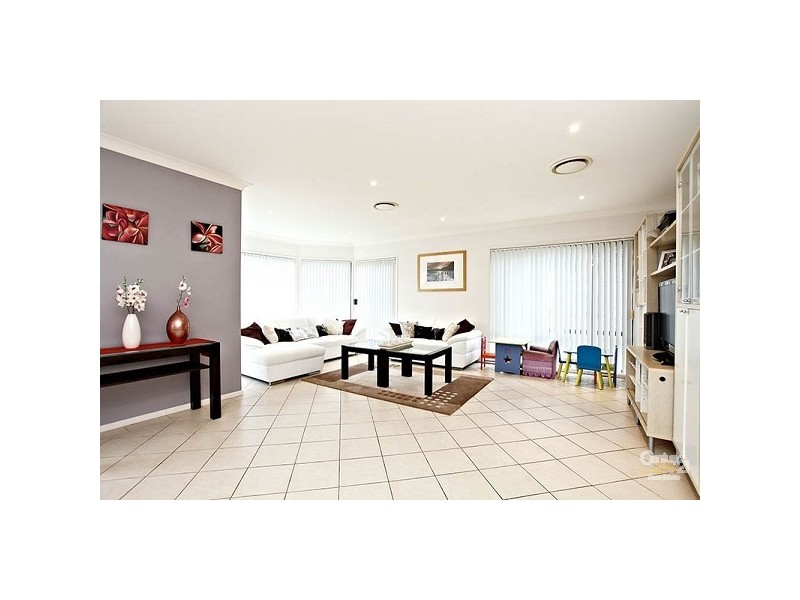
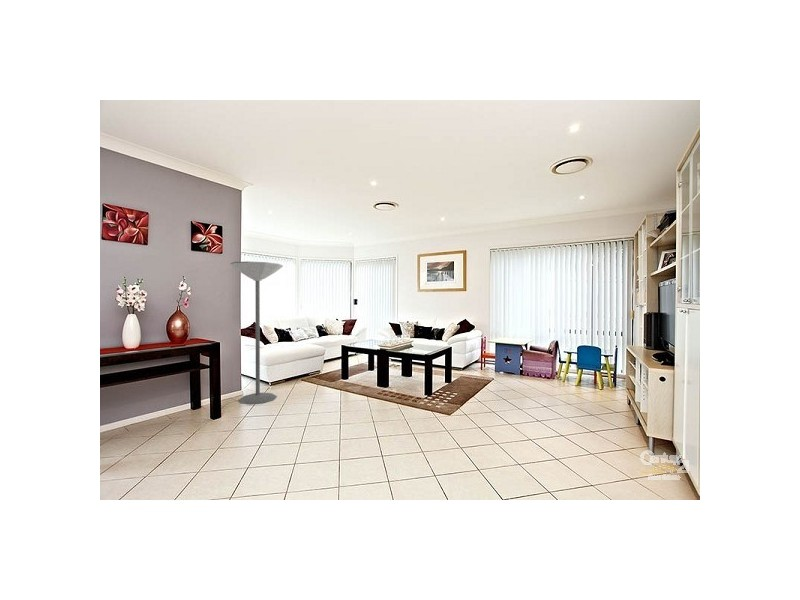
+ floor lamp [230,260,284,405]
